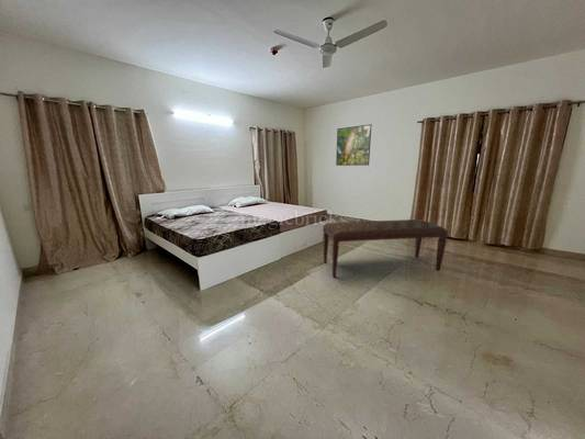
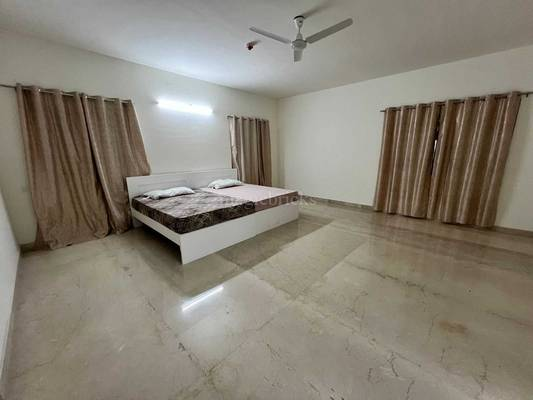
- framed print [335,124,373,167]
- bench [322,218,449,278]
